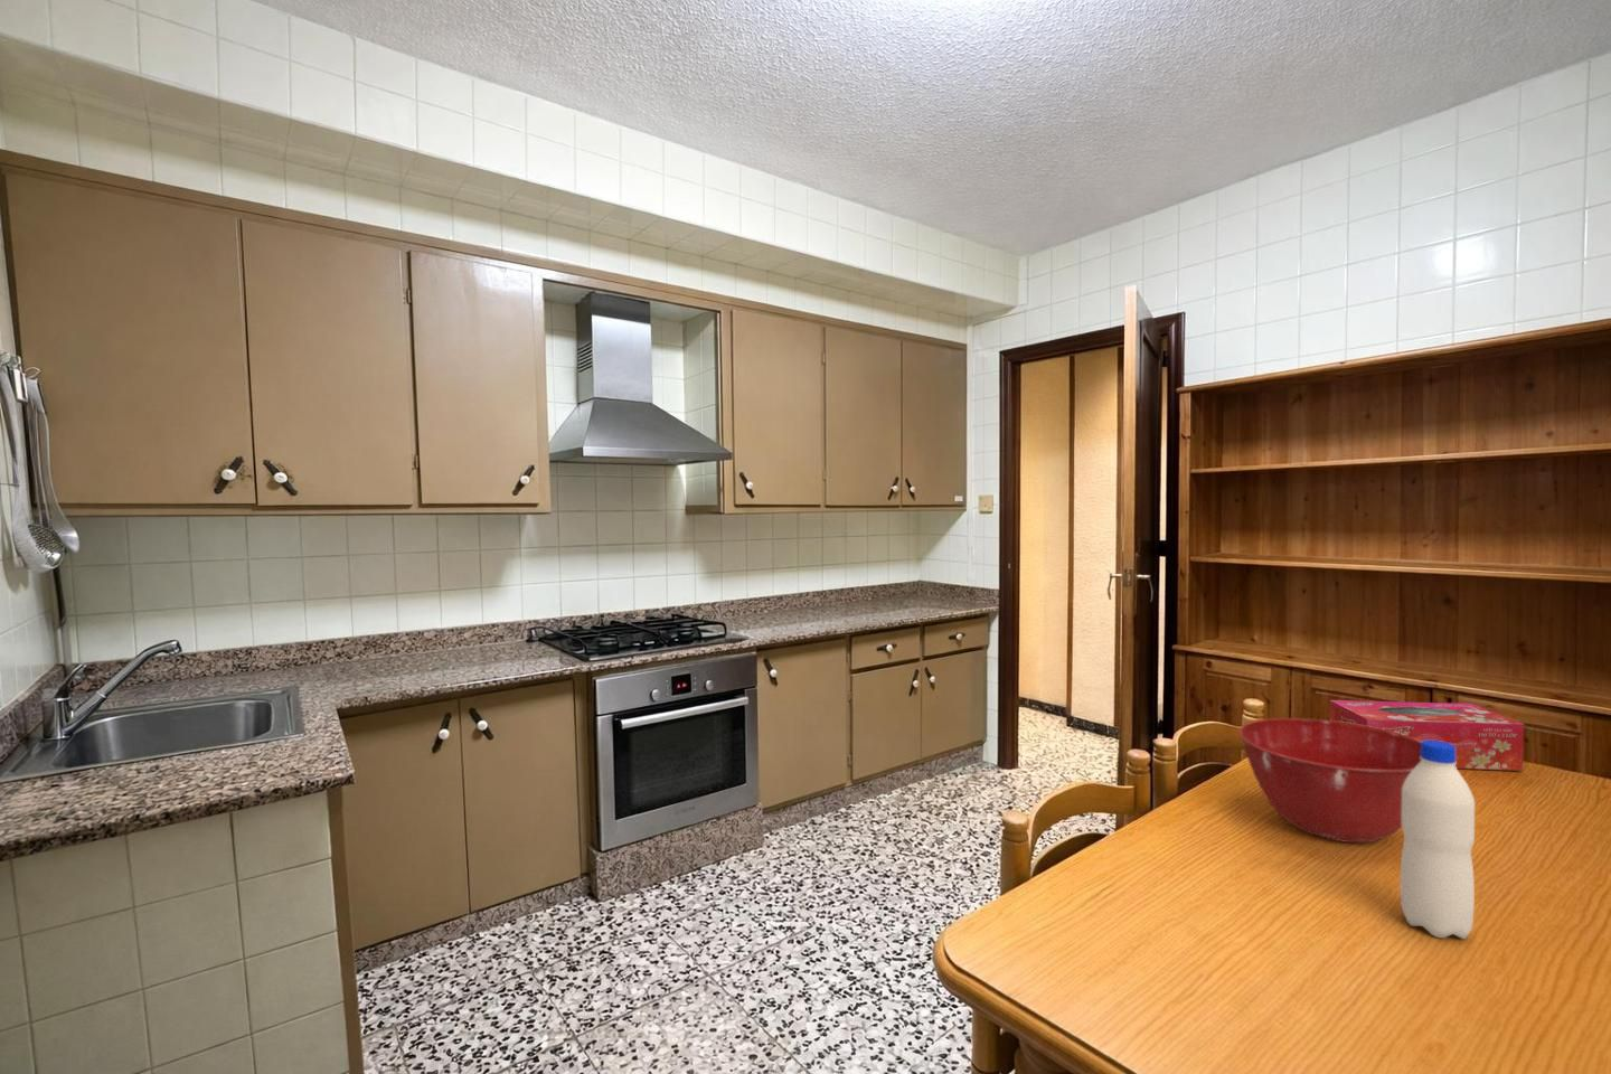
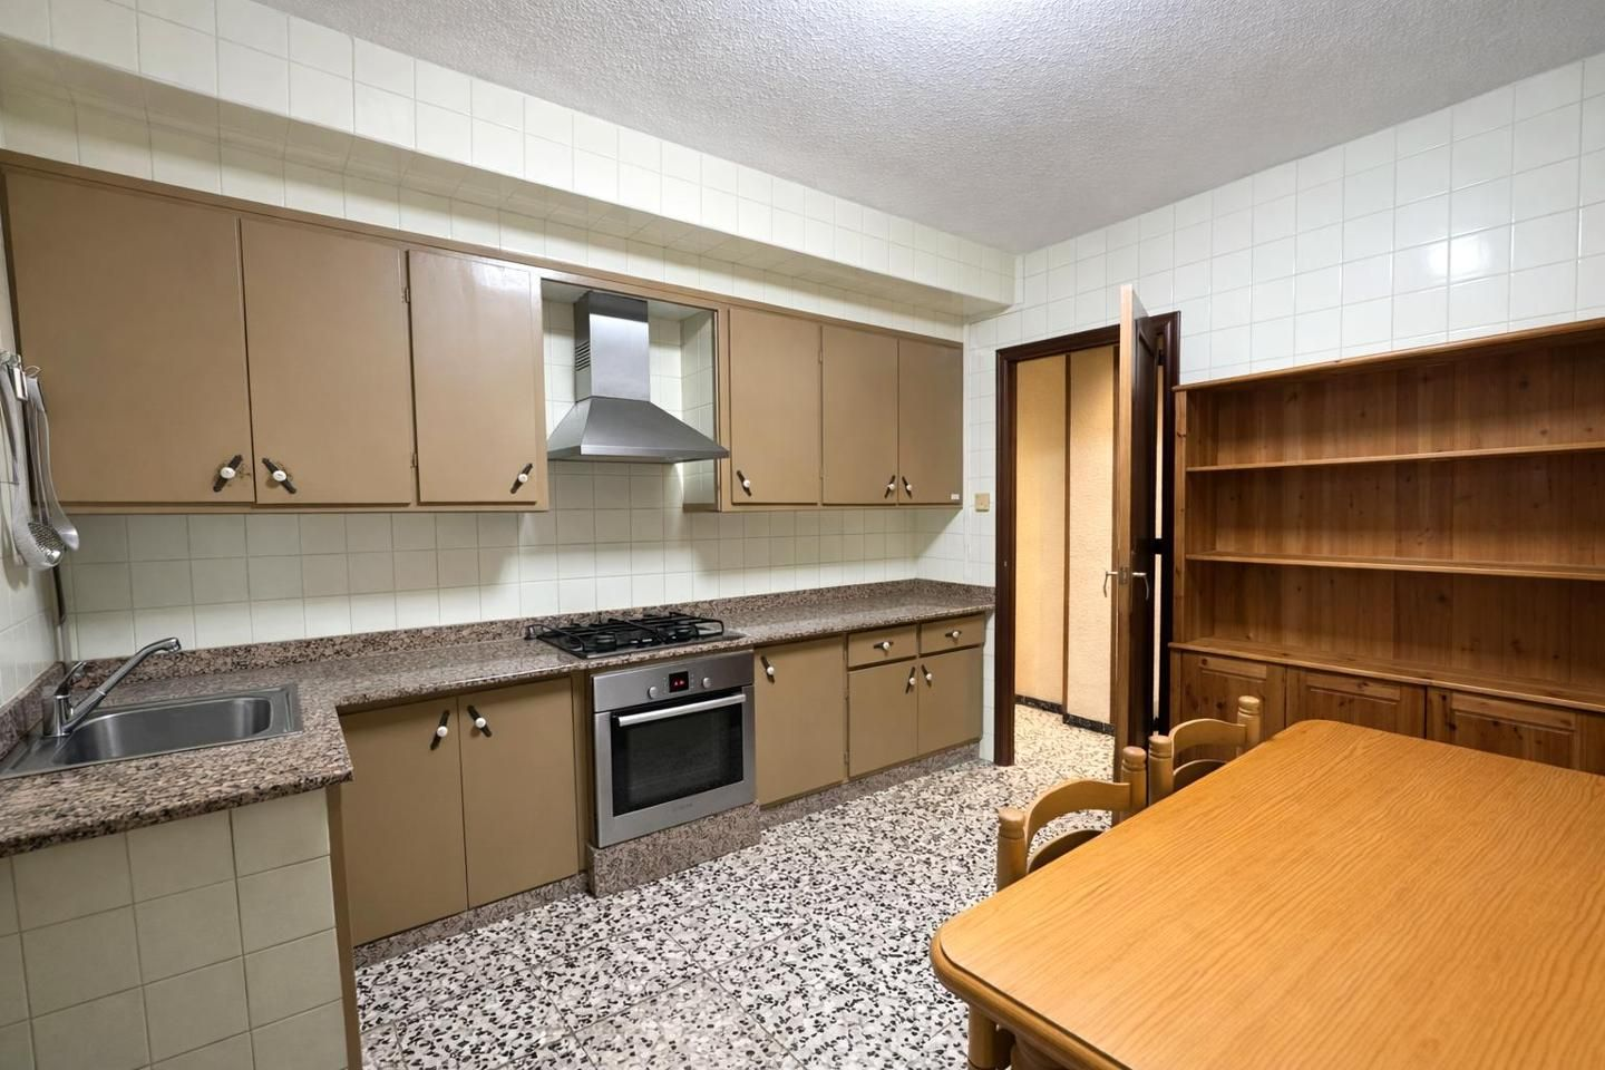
- water bottle [1399,741,1476,940]
- tissue box [1329,699,1525,772]
- mixing bowl [1237,717,1422,844]
